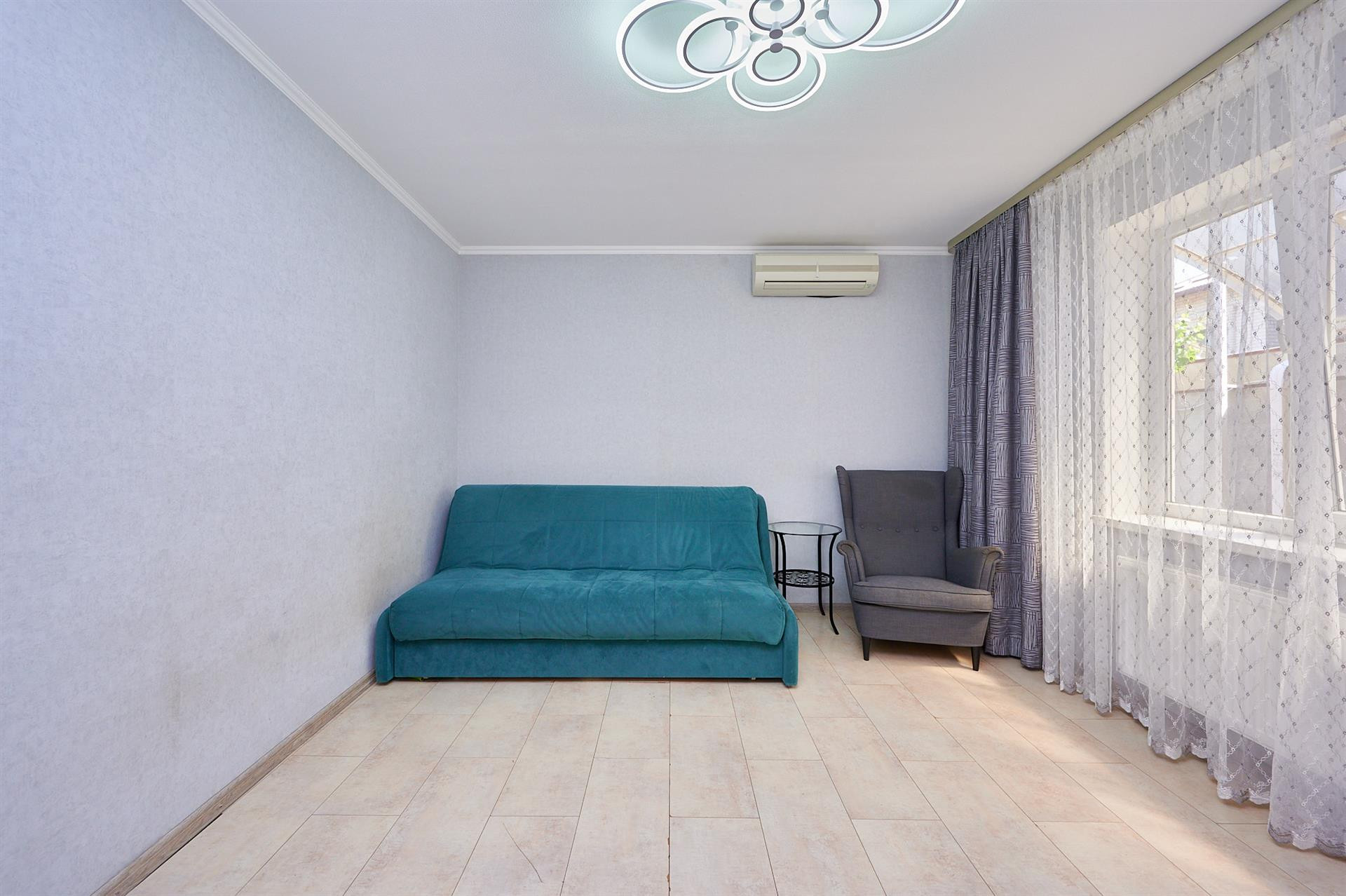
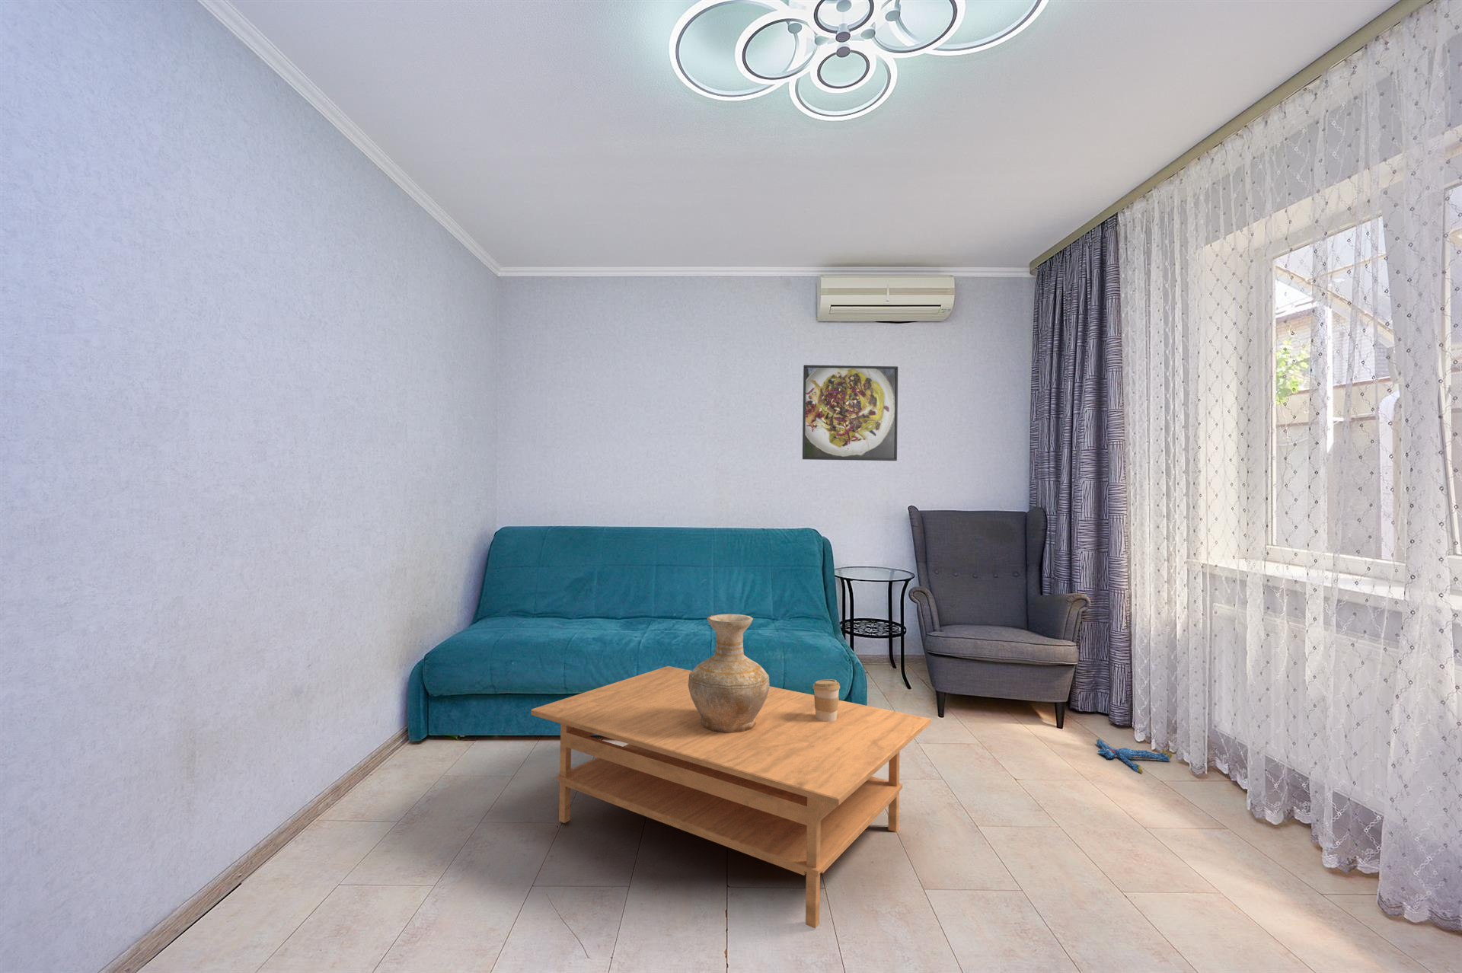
+ coffee cup [811,679,841,722]
+ plush toy [1096,737,1173,773]
+ vase [689,612,770,733]
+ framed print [802,364,898,462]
+ coffee table [530,666,931,928]
